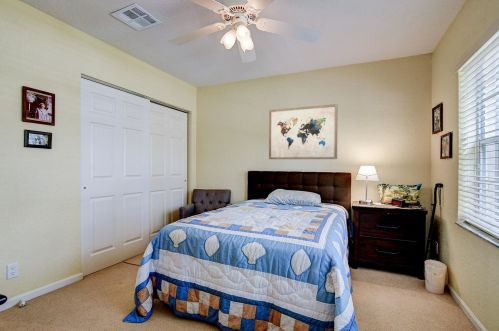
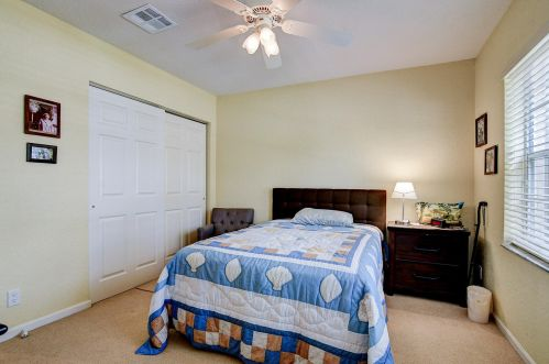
- wall art [268,103,339,160]
